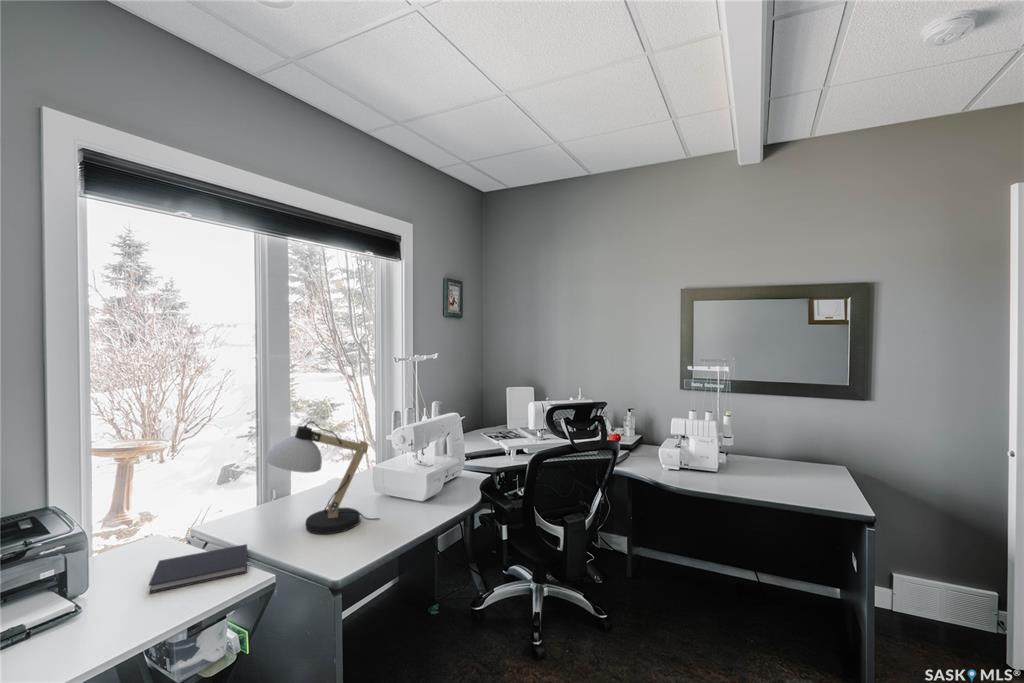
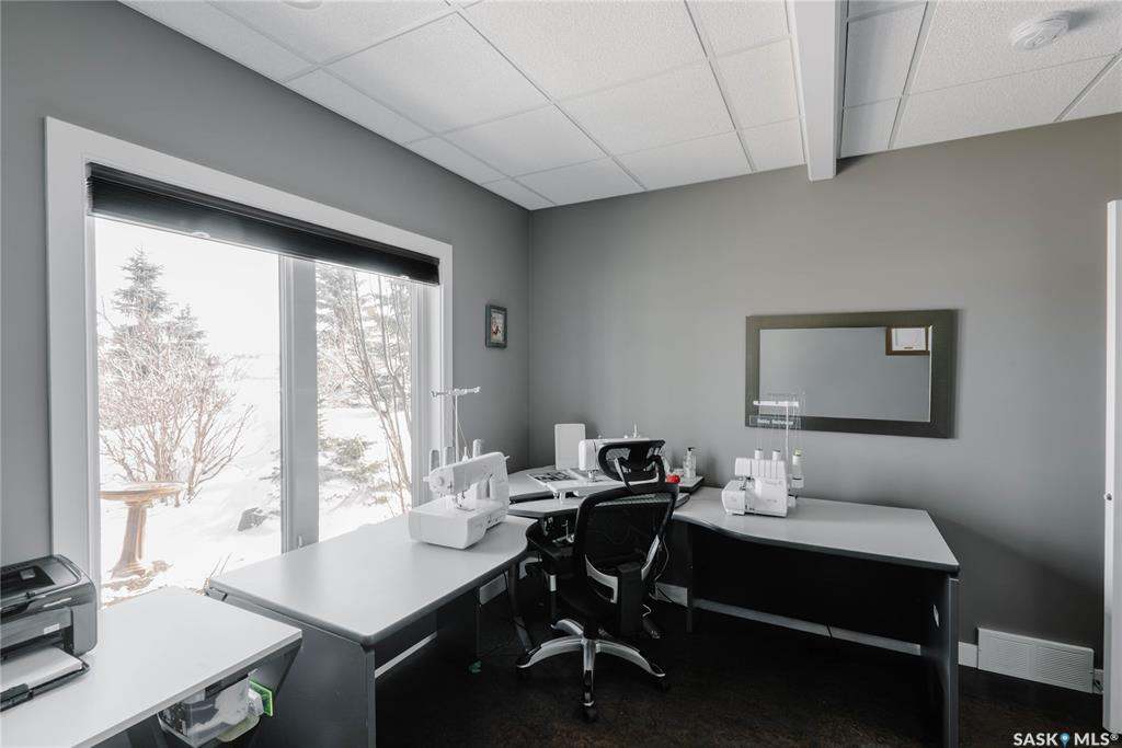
- diary [148,543,248,595]
- desk lamp [264,420,381,535]
